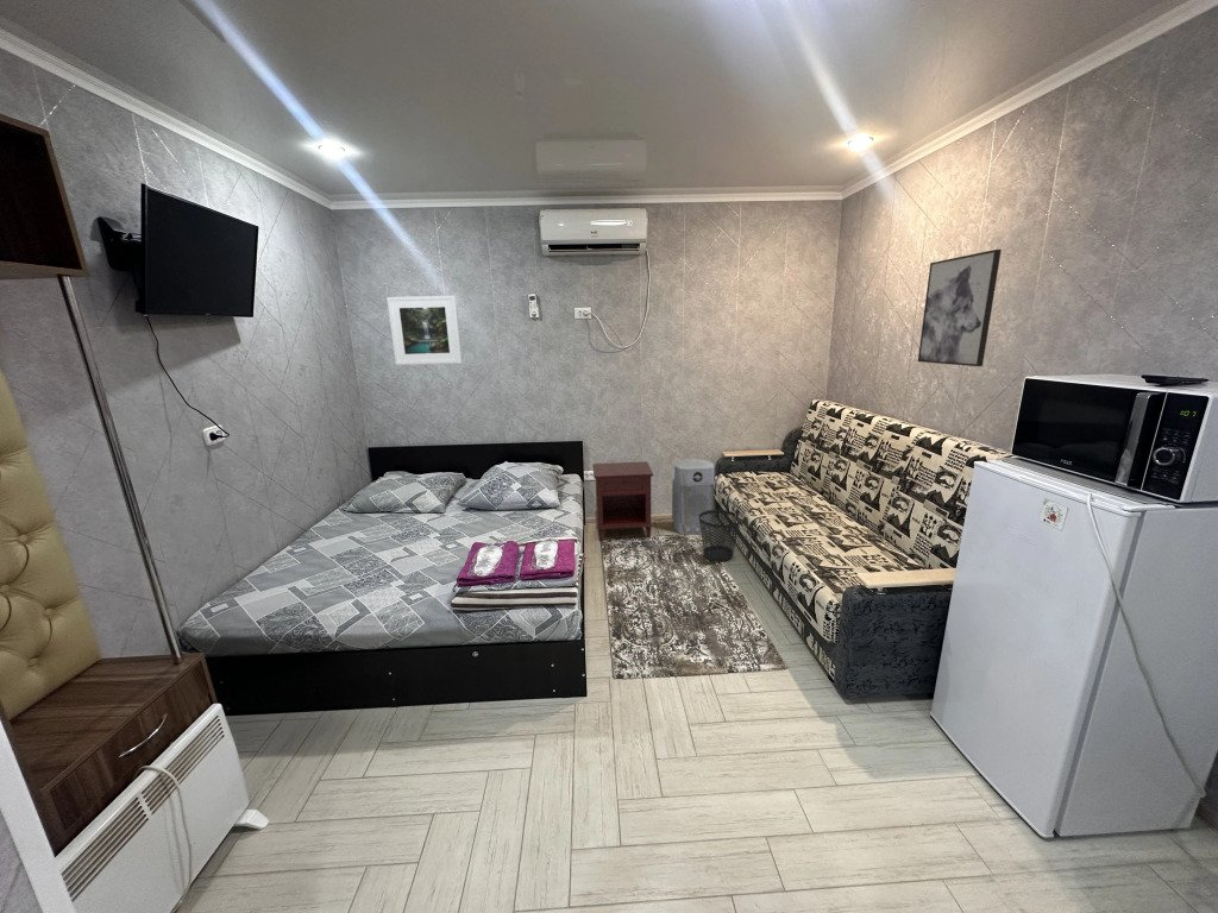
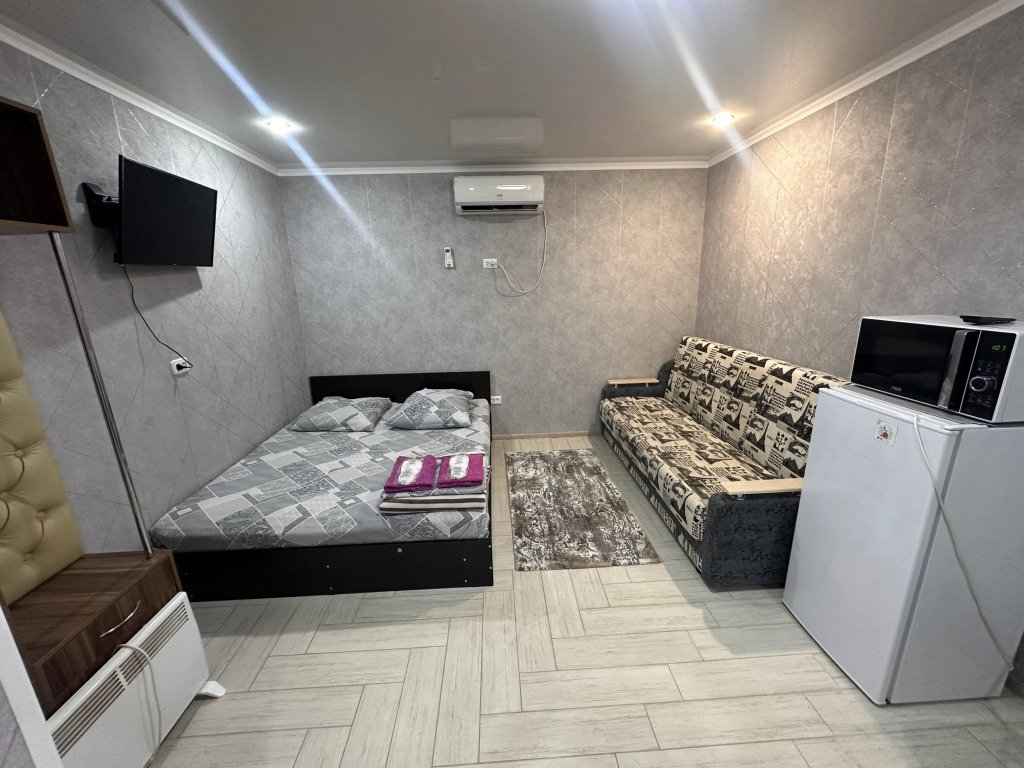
- air purifier [671,458,715,536]
- wastebasket [699,509,741,562]
- nightstand [591,460,654,542]
- wall art [917,248,1003,367]
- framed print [385,295,463,366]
